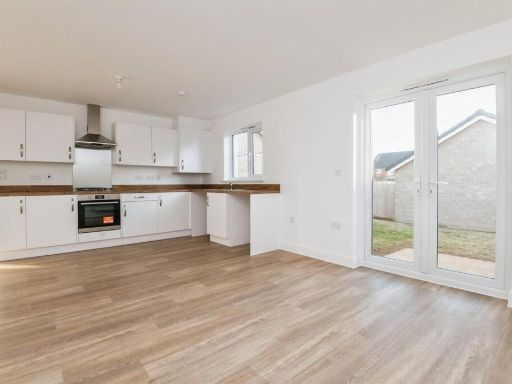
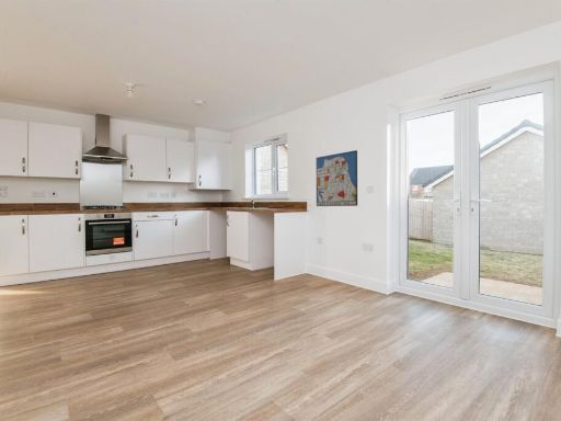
+ wall art [316,149,358,207]
